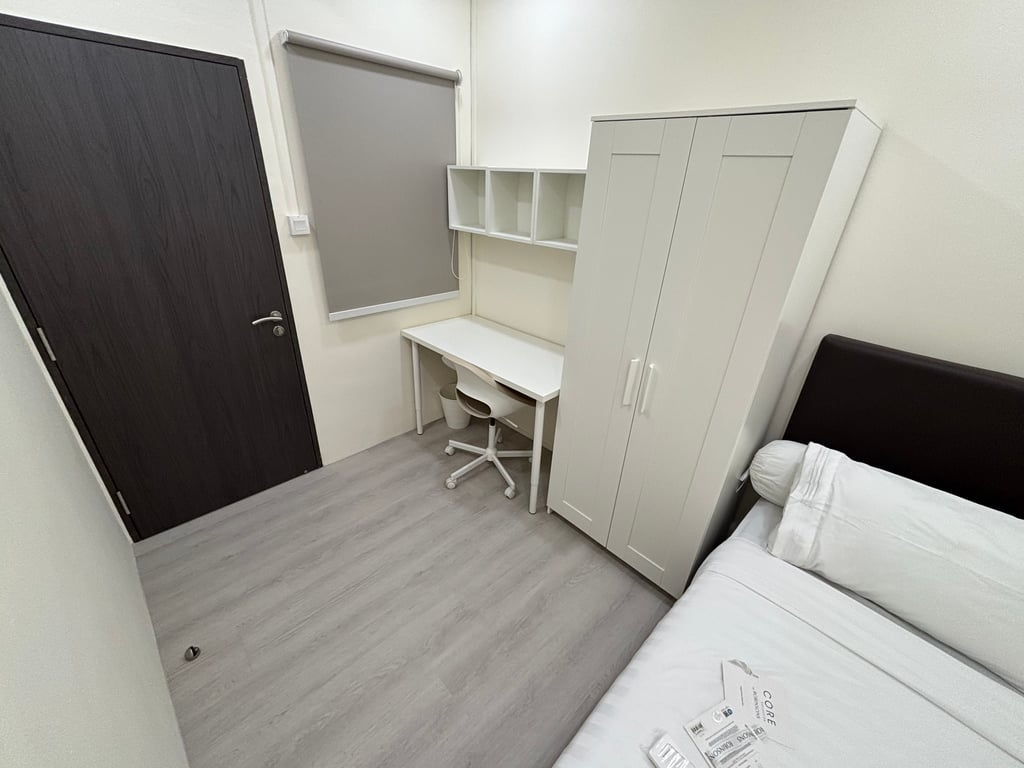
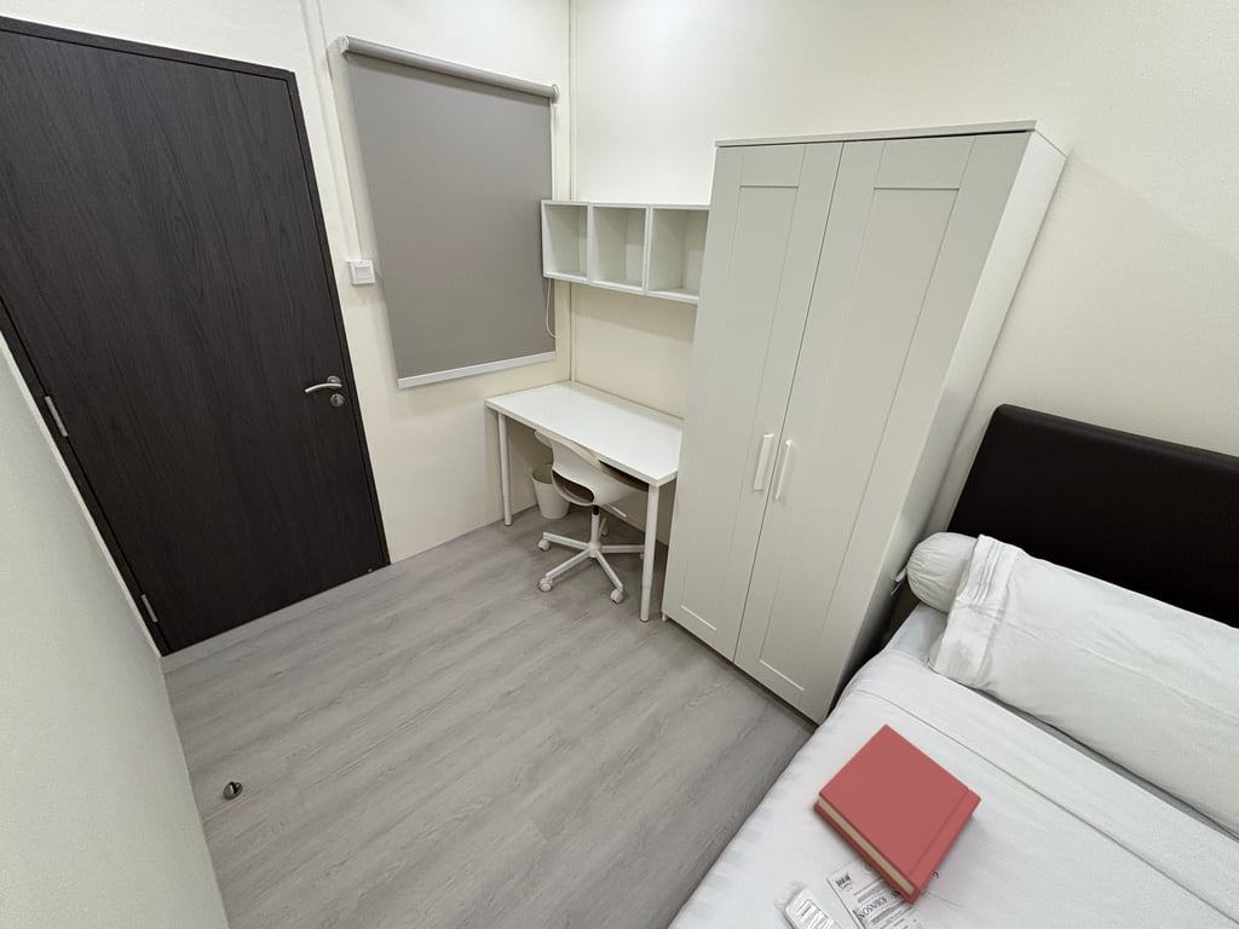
+ hardback book [813,723,982,906]
